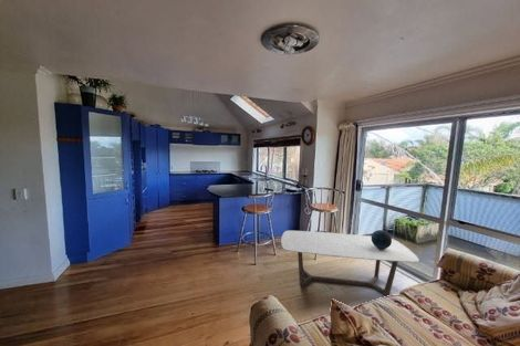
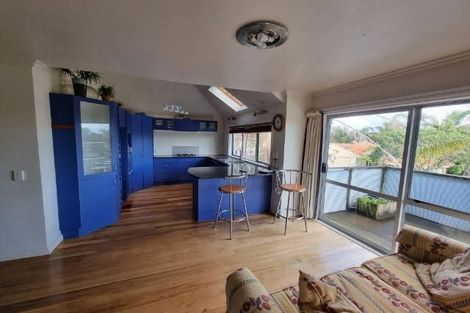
- decorative sphere [371,229,393,249]
- coffee table [280,230,420,297]
